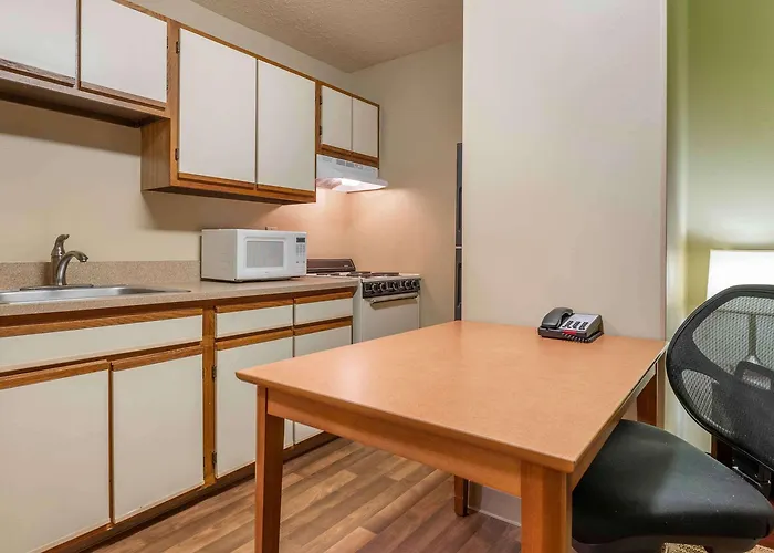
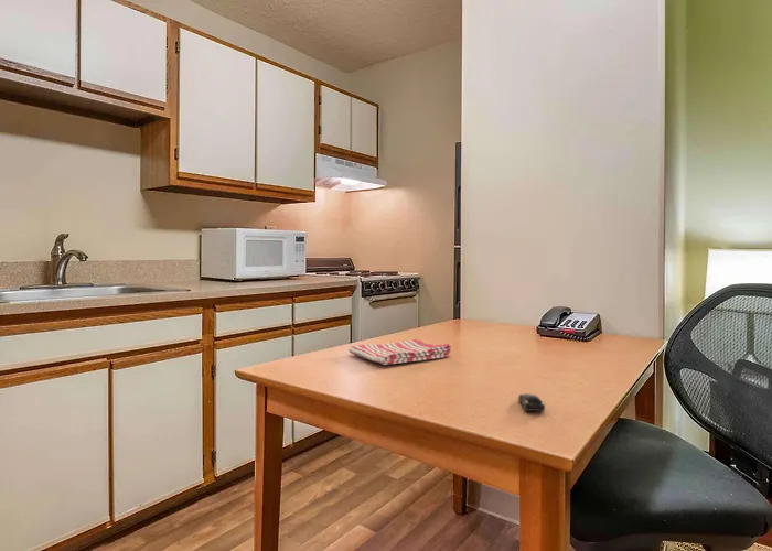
+ dish towel [347,338,452,366]
+ computer mouse [517,392,546,412]
